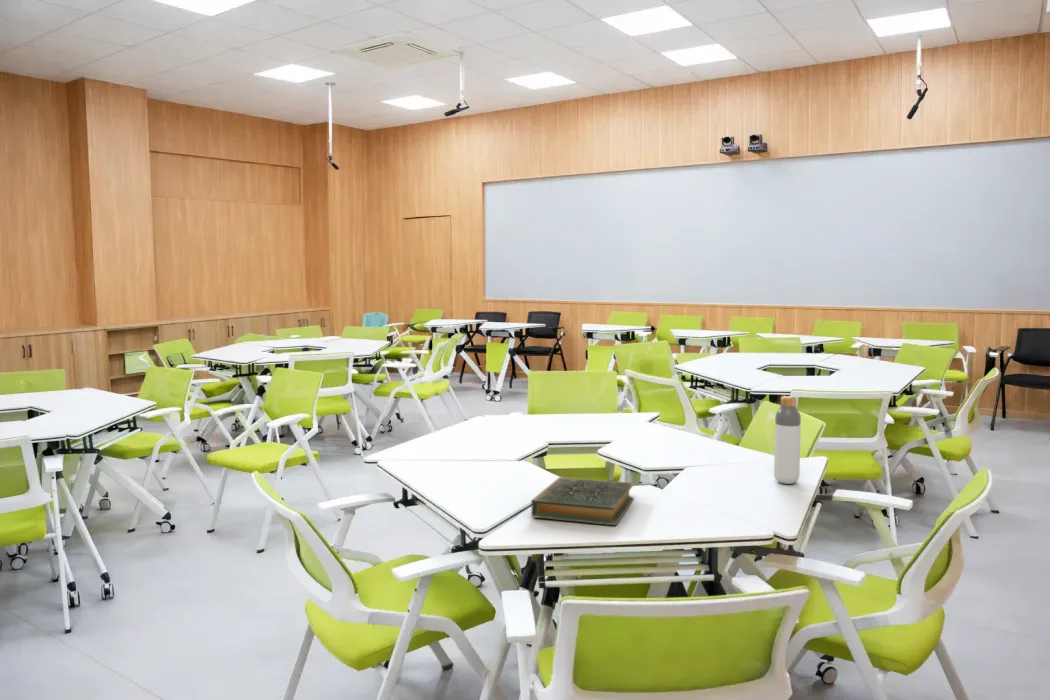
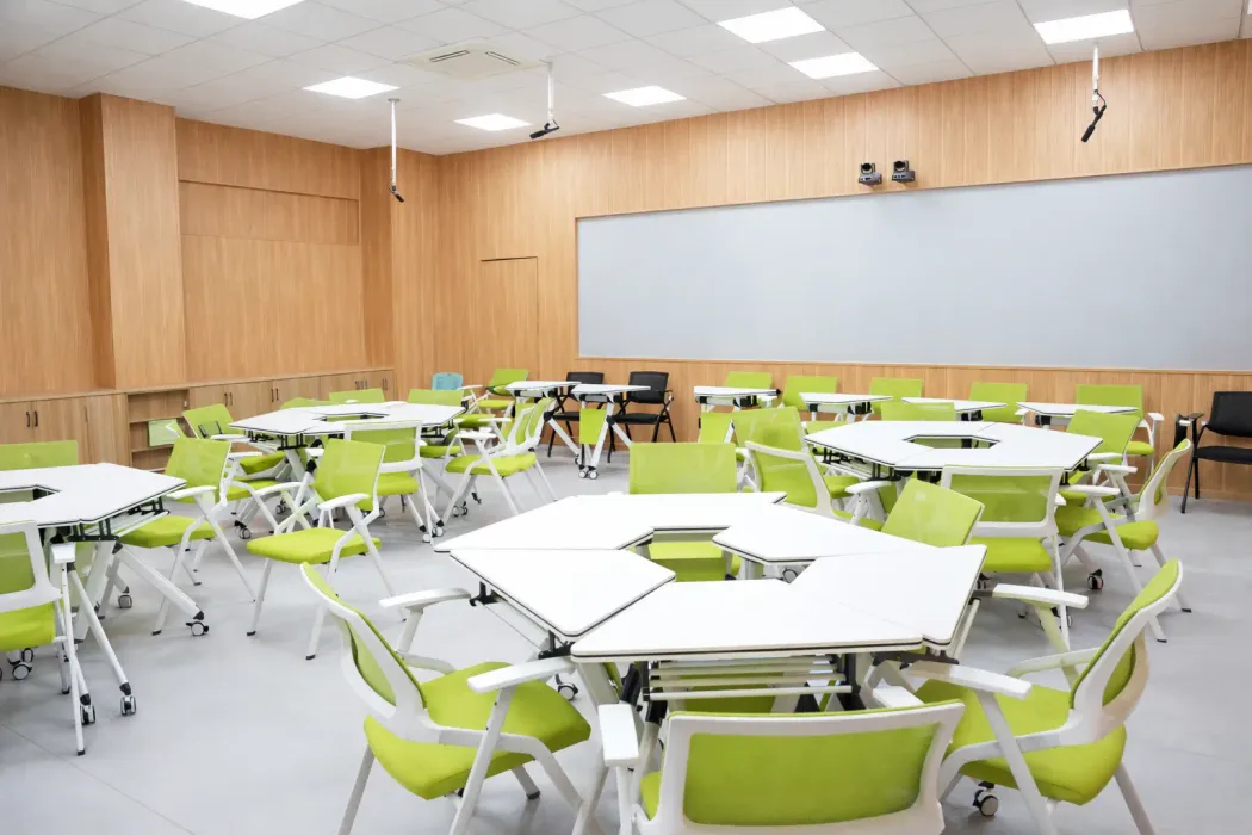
- hardback book [531,476,636,526]
- bottle [773,395,802,485]
